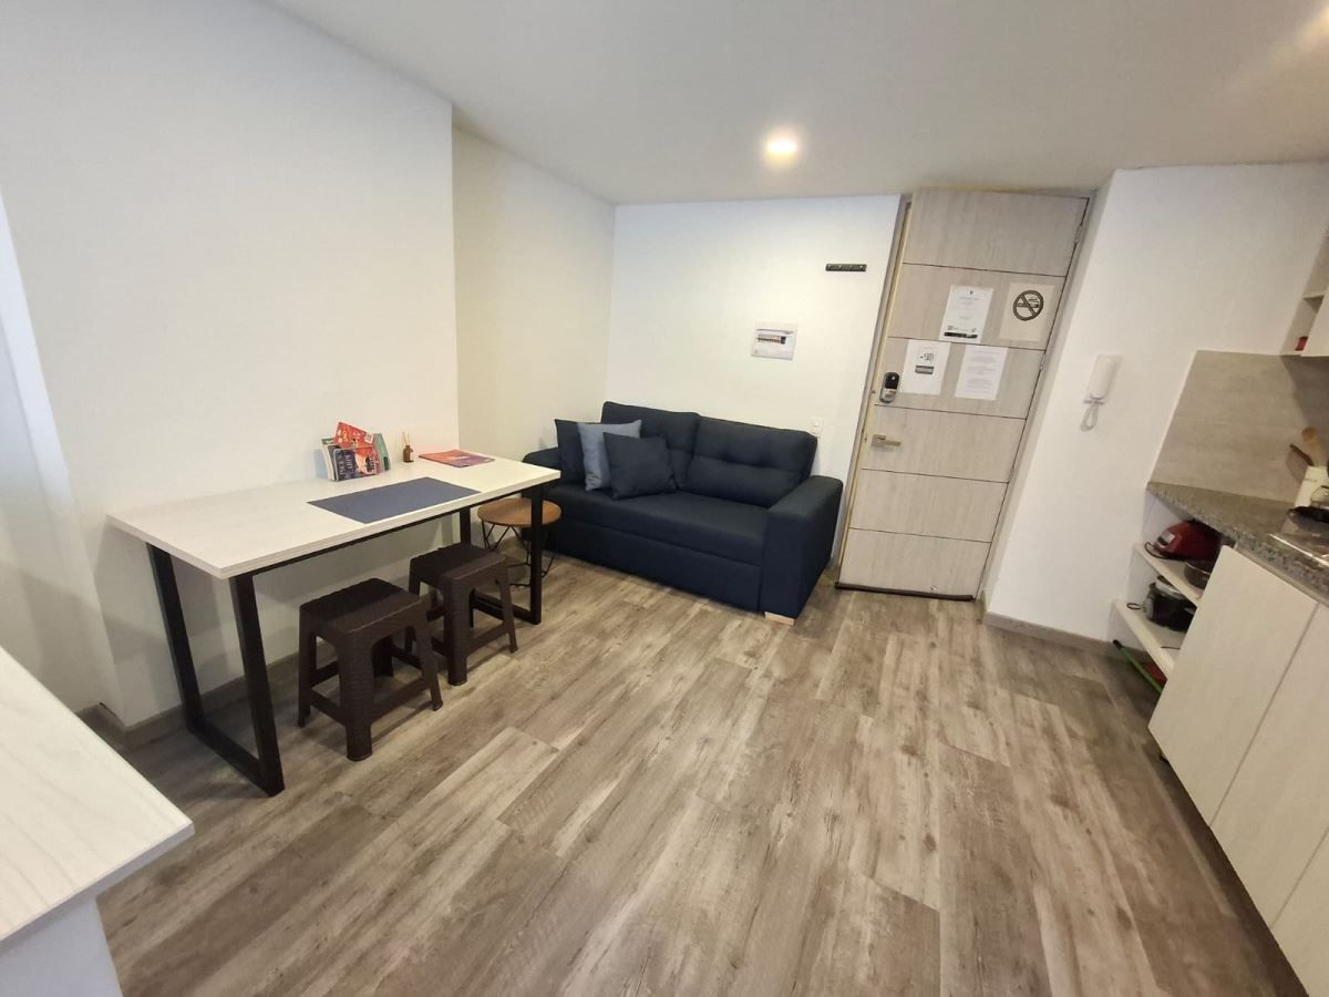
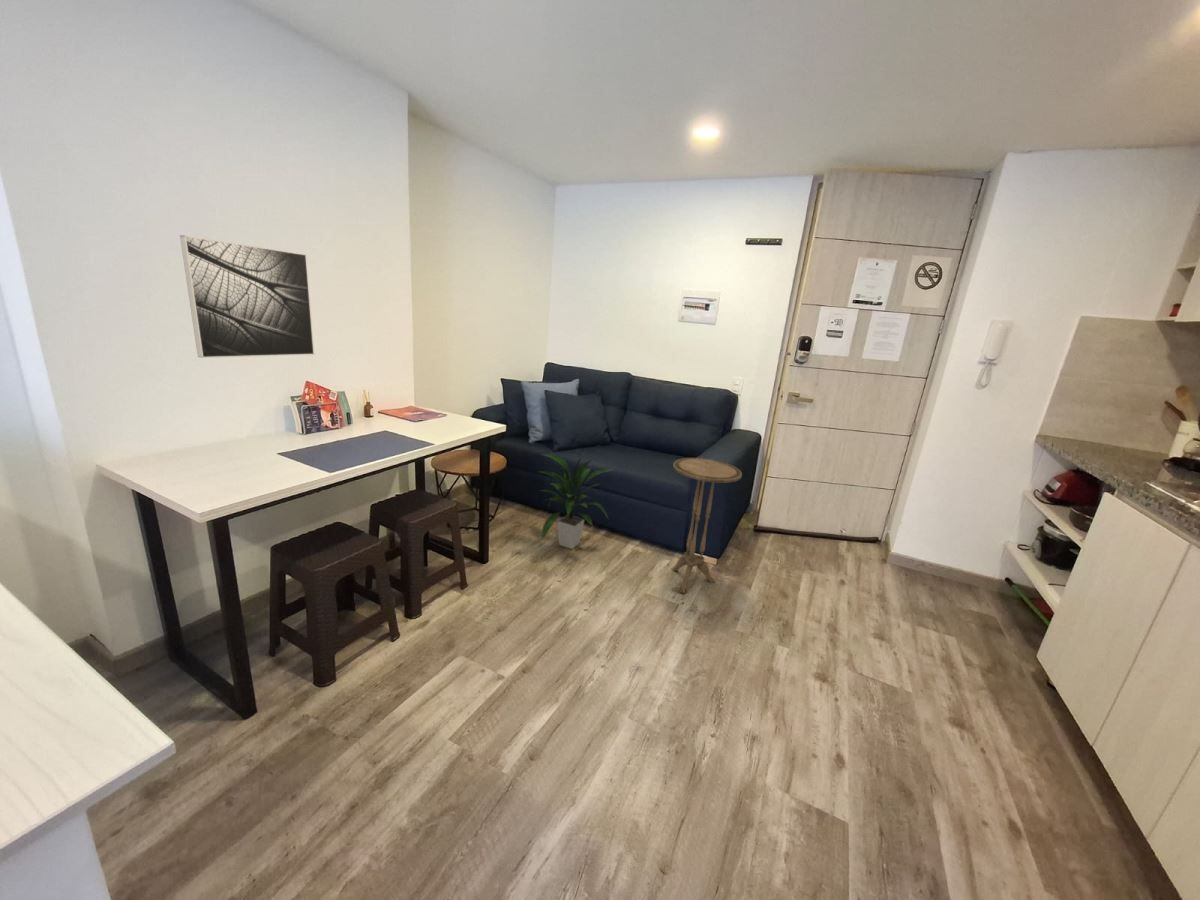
+ side table [670,457,743,595]
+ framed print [179,234,315,359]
+ indoor plant [537,451,612,550]
